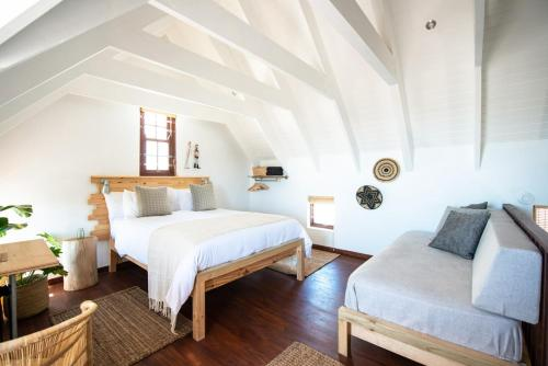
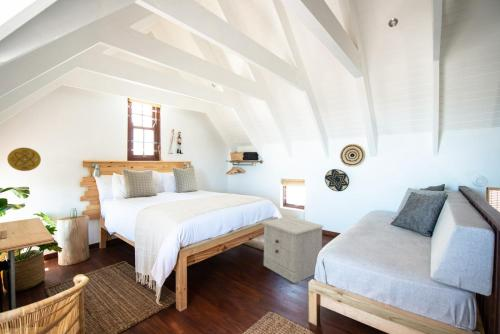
+ nightstand [261,215,325,284]
+ medallion [6,147,42,172]
